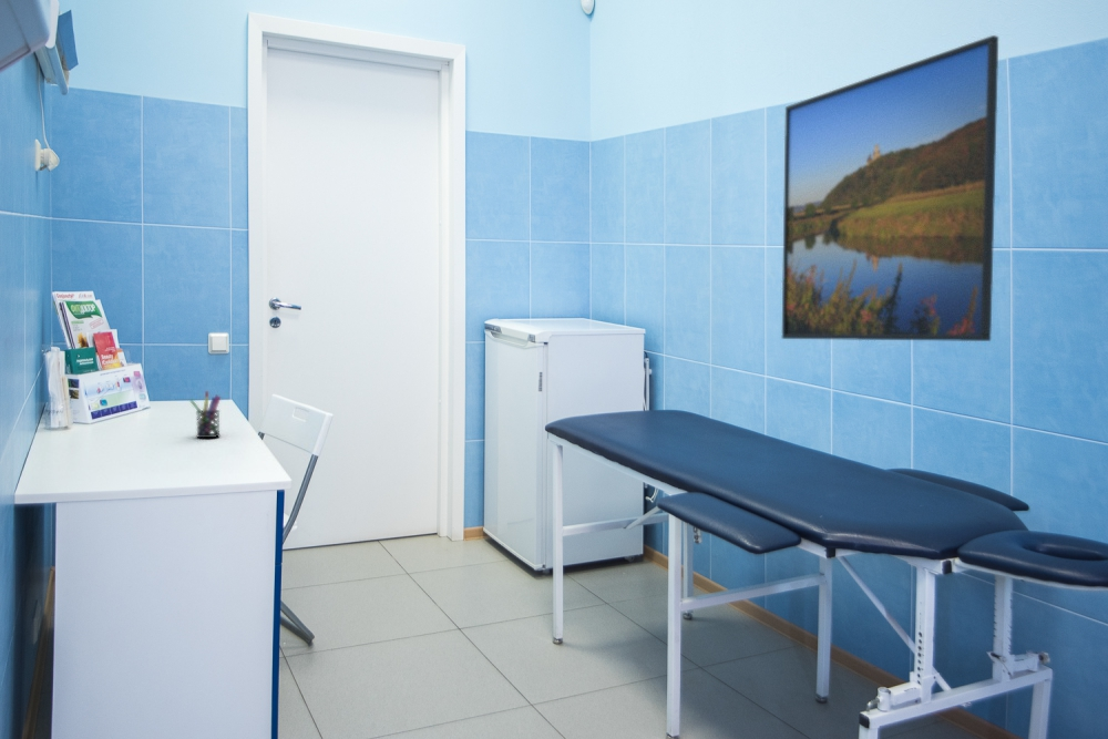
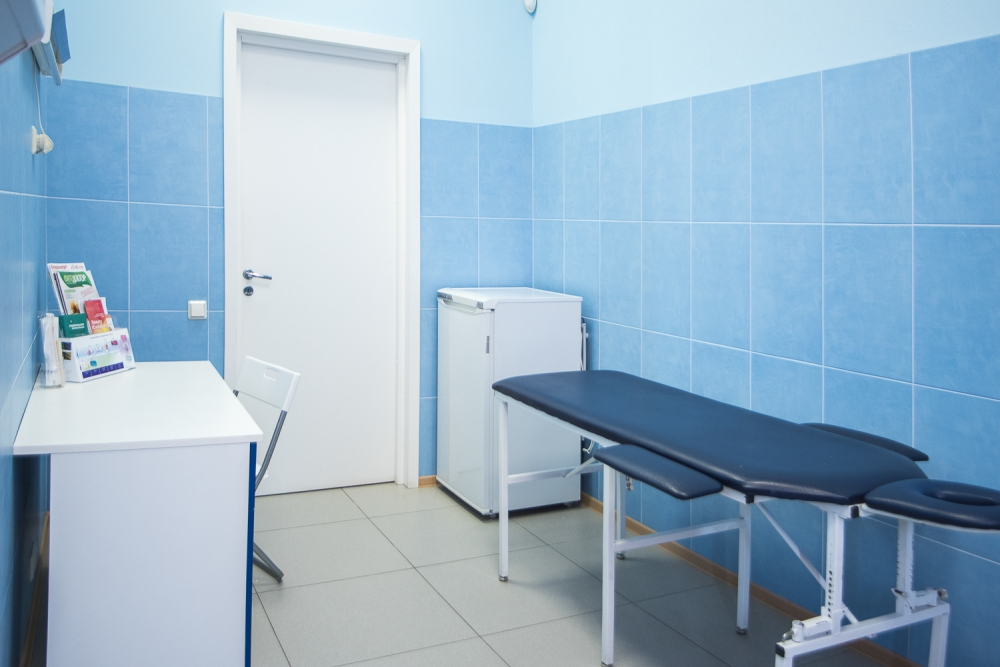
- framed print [781,34,999,342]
- pen holder [188,390,222,439]
